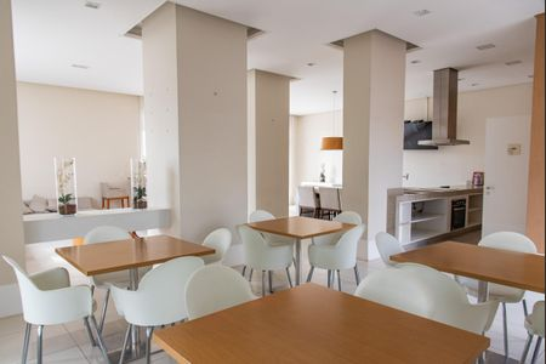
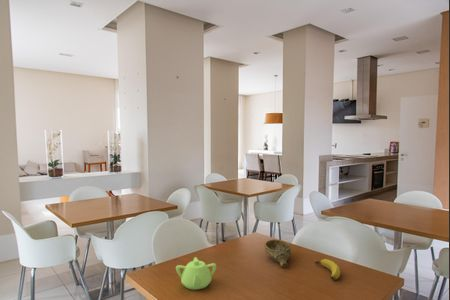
+ decorative bowl [263,238,292,269]
+ teapot [175,256,217,291]
+ banana [314,258,341,281]
